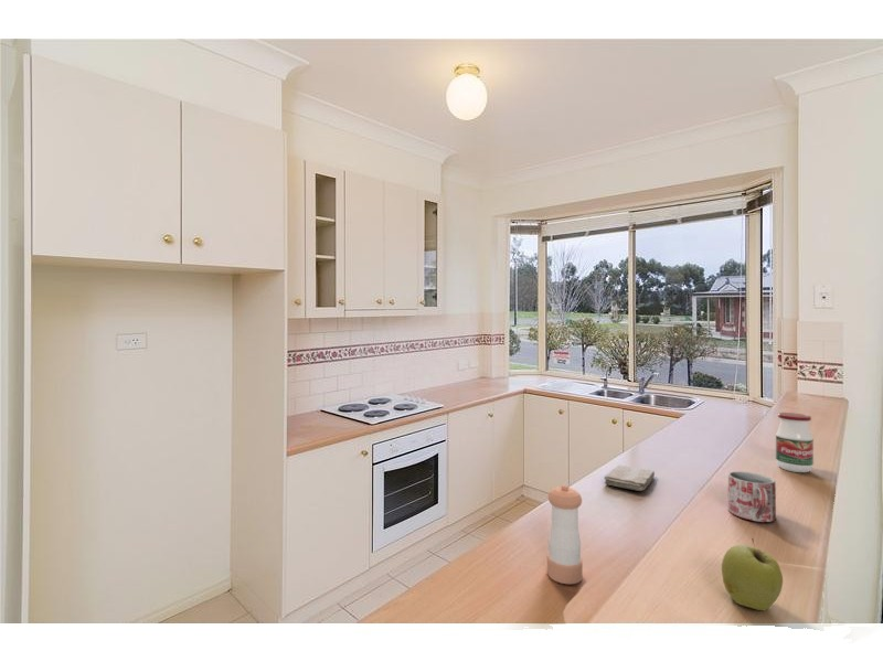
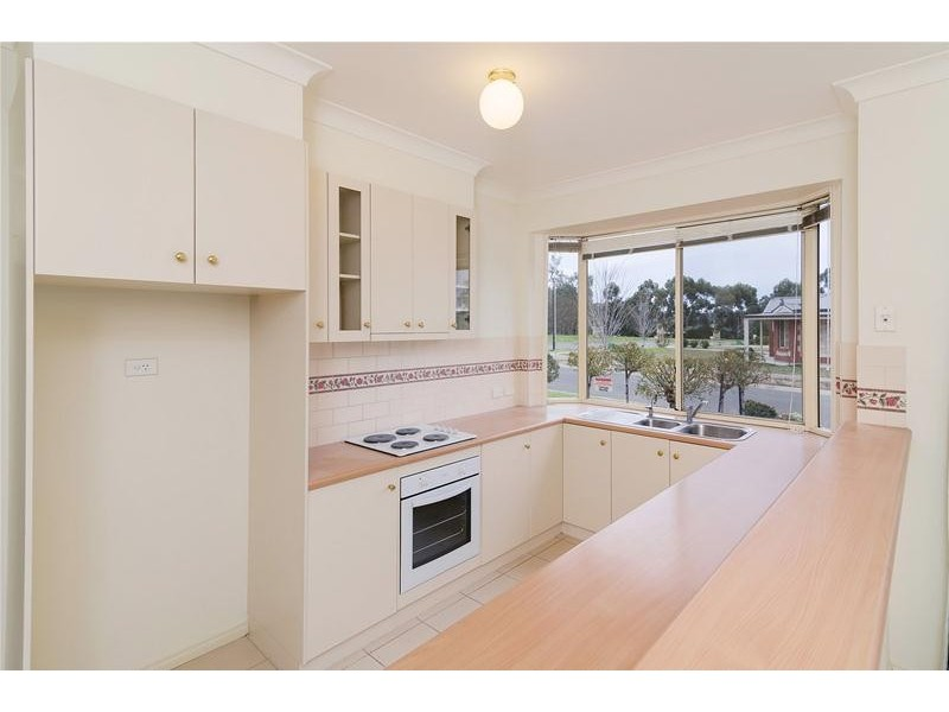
- pepper shaker [546,484,584,585]
- jar [775,412,815,473]
- washcloth [604,465,656,492]
- apple [721,537,784,611]
- mug [727,470,777,523]
